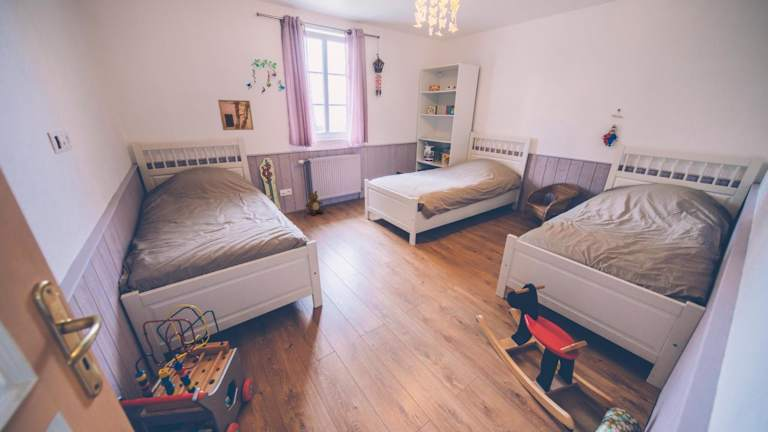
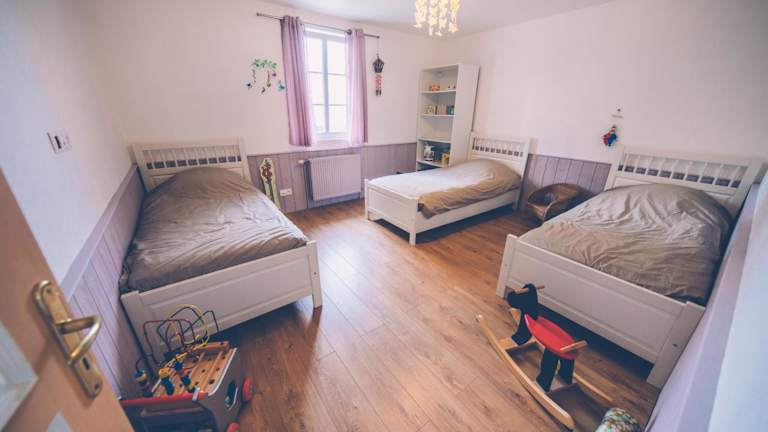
- wall art [217,99,254,131]
- bear [304,190,325,216]
